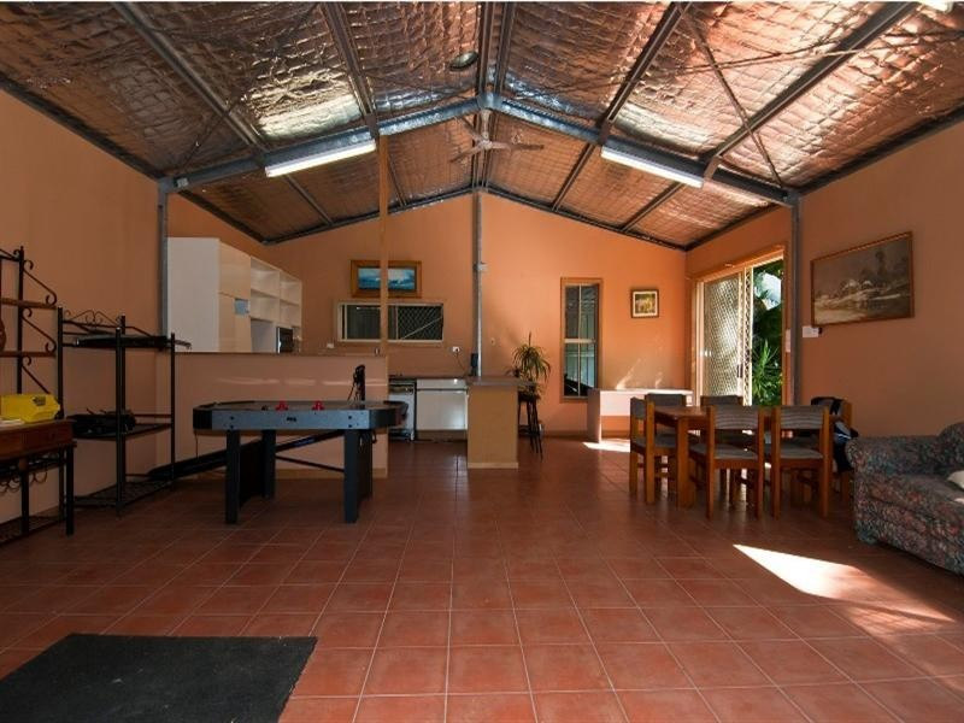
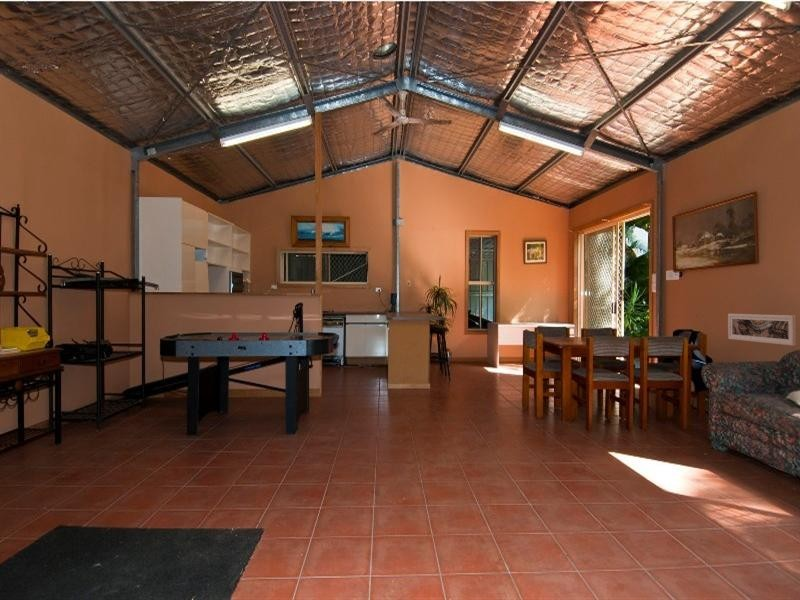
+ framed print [727,313,796,347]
